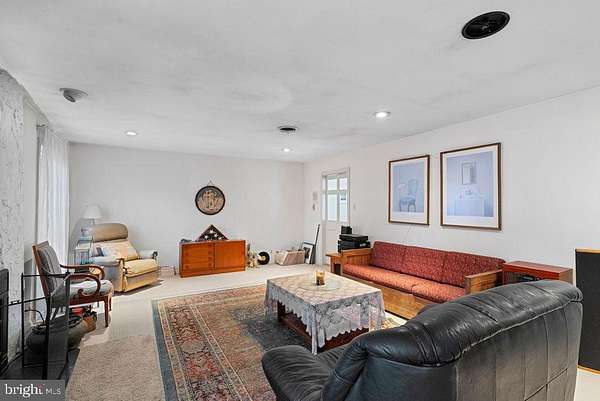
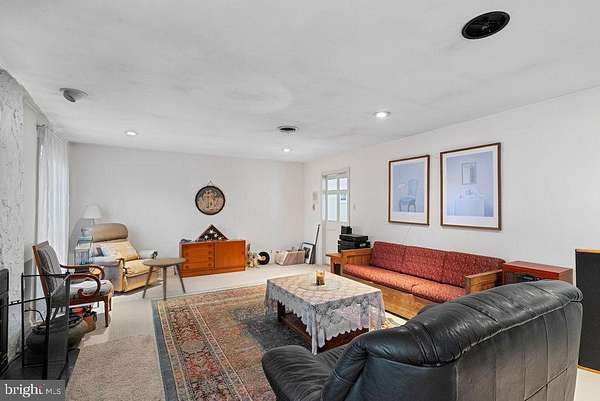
+ side table [141,257,187,302]
